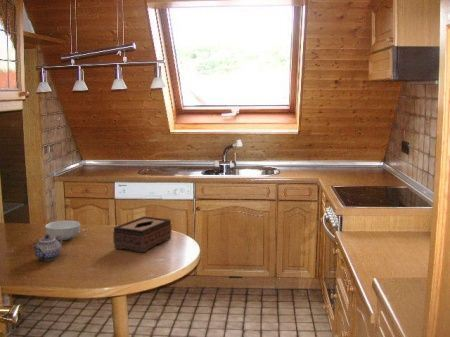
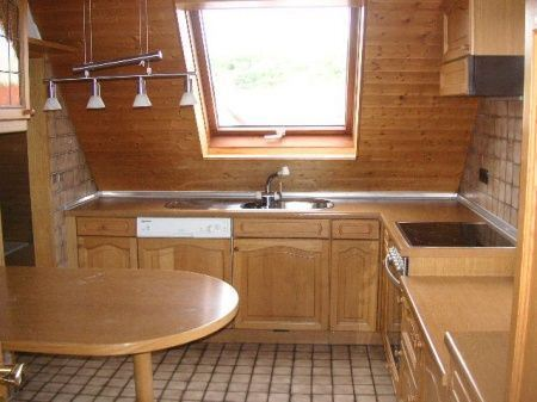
- teapot [32,234,64,262]
- tissue box [112,216,172,253]
- cereal bowl [44,220,81,241]
